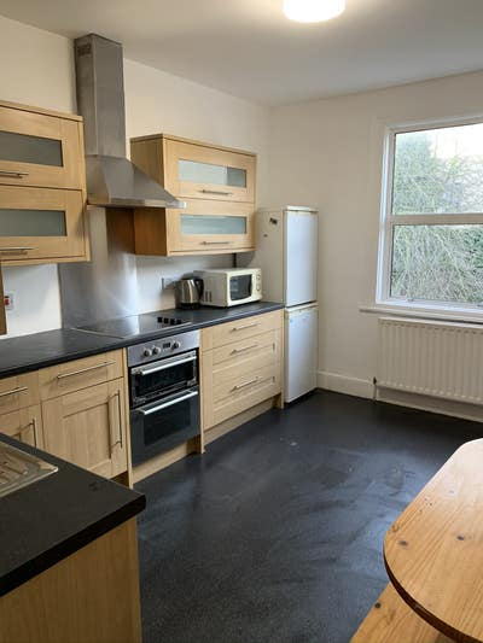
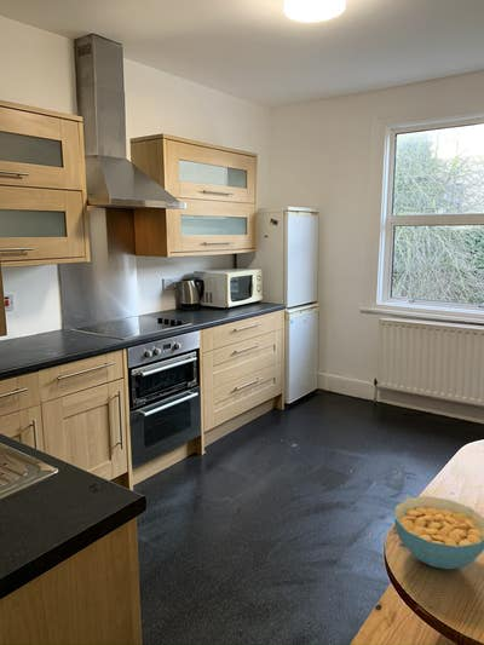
+ cereal bowl [393,495,484,570]
